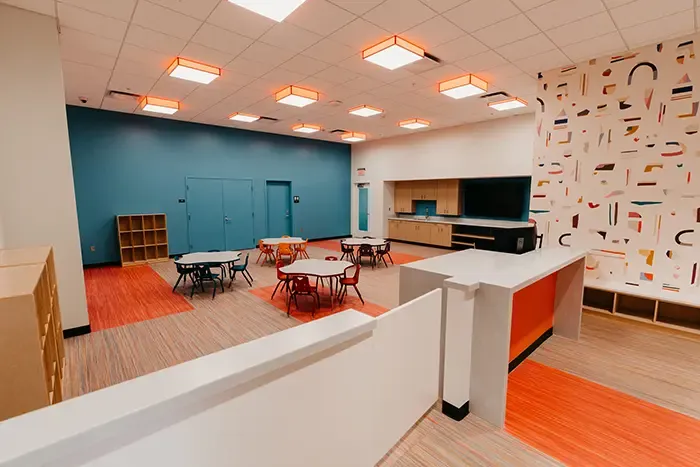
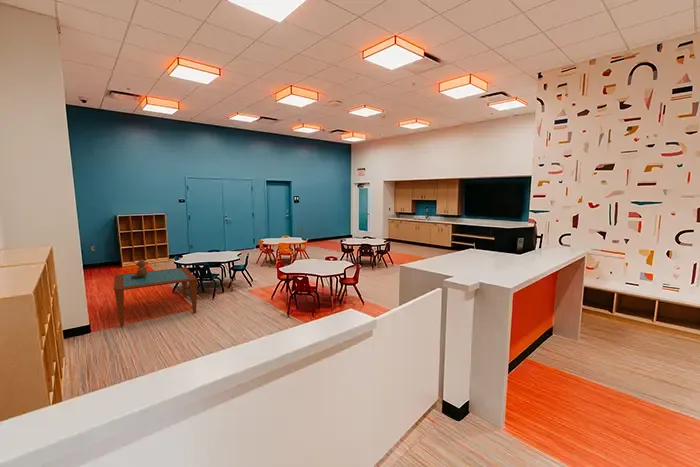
+ coffee table [113,266,198,328]
+ teddy bear [131,257,148,279]
